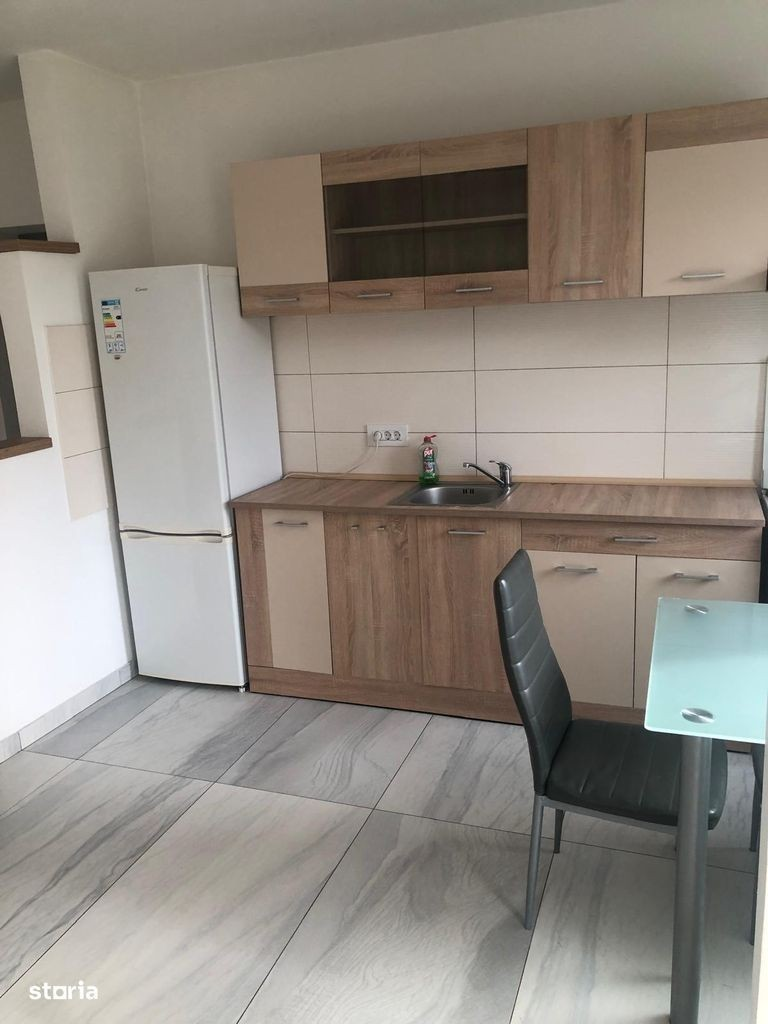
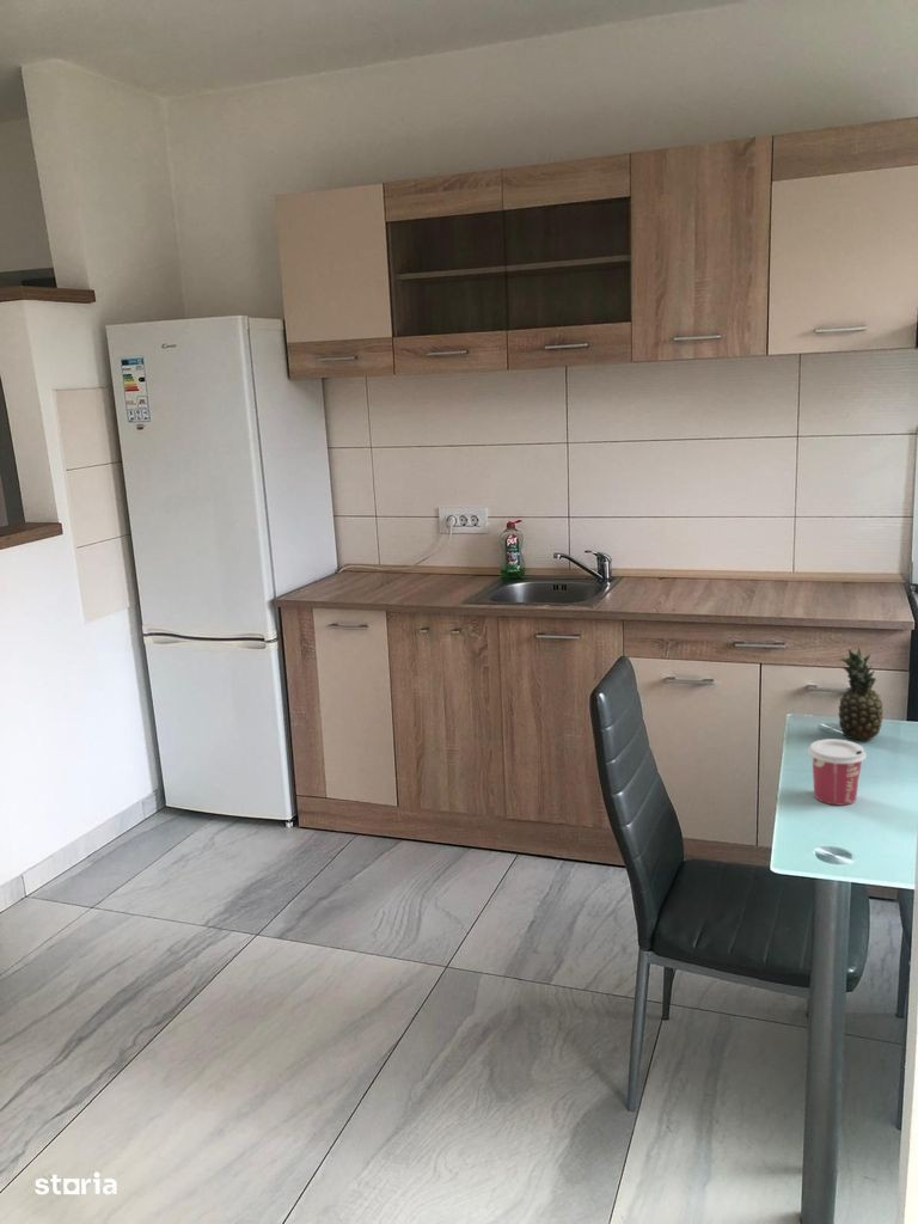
+ cup [807,738,868,806]
+ fruit [838,647,885,742]
